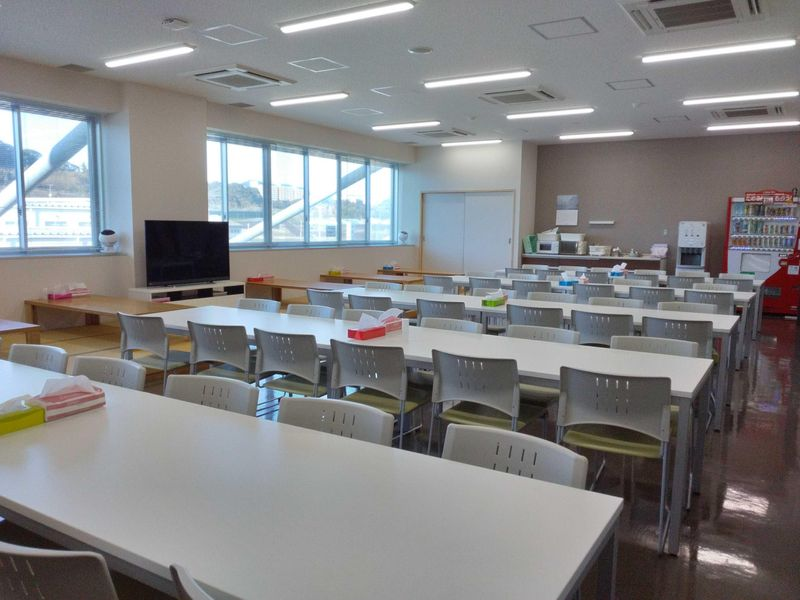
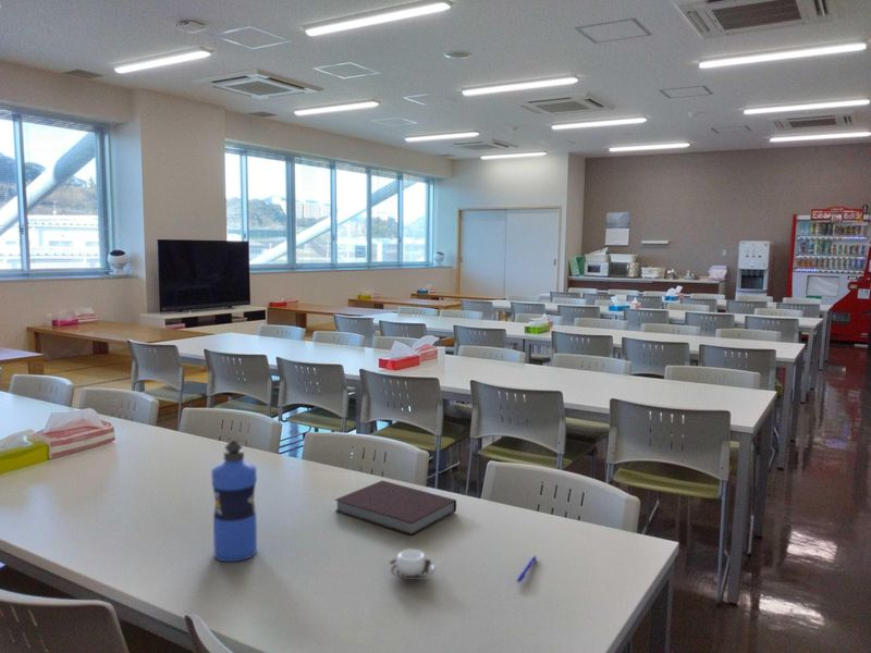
+ water bottle [210,440,258,563]
+ notebook [334,480,457,537]
+ cup [389,549,436,581]
+ pen [516,555,538,583]
